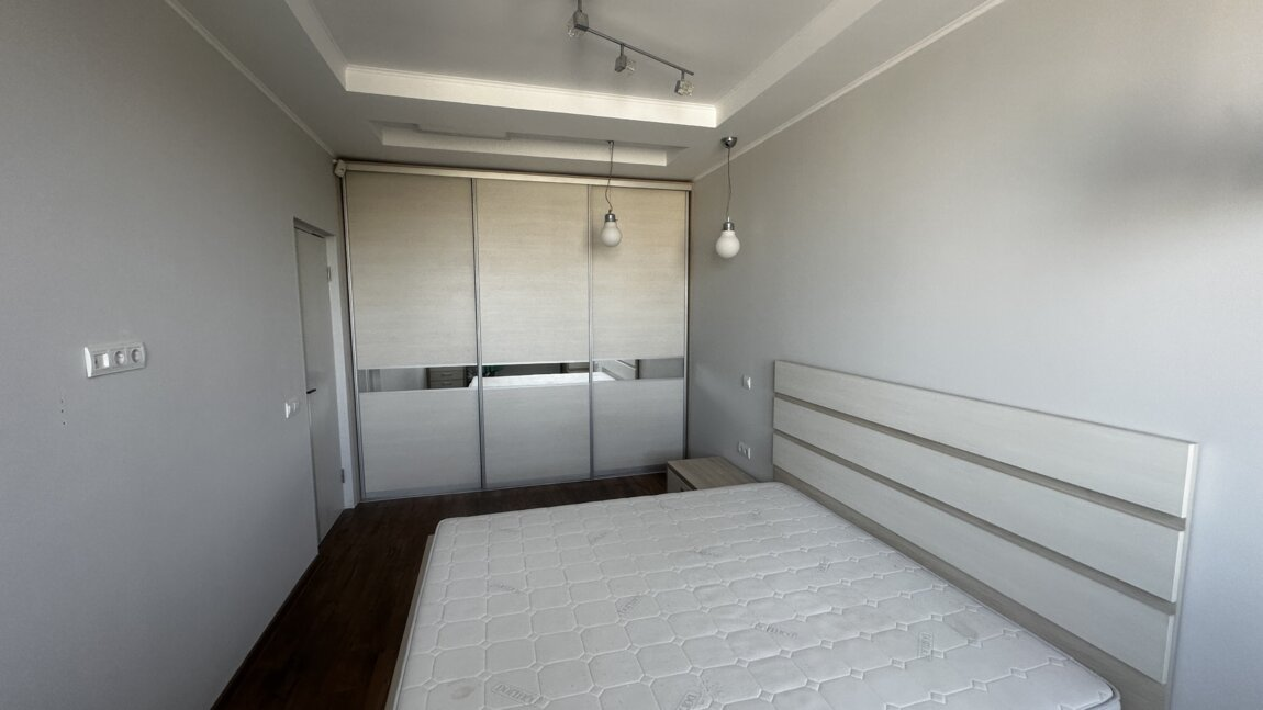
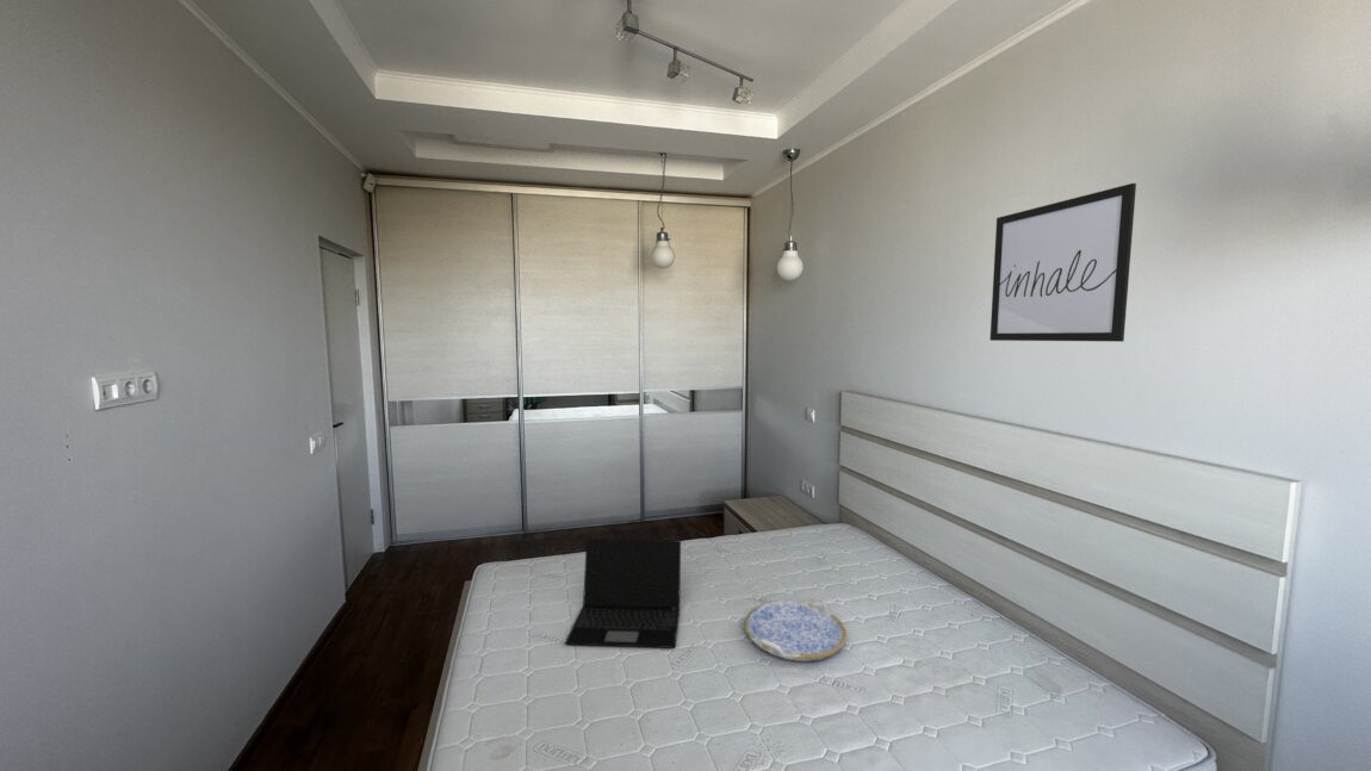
+ serving tray [744,596,848,663]
+ wall art [988,182,1137,343]
+ laptop [564,537,682,649]
